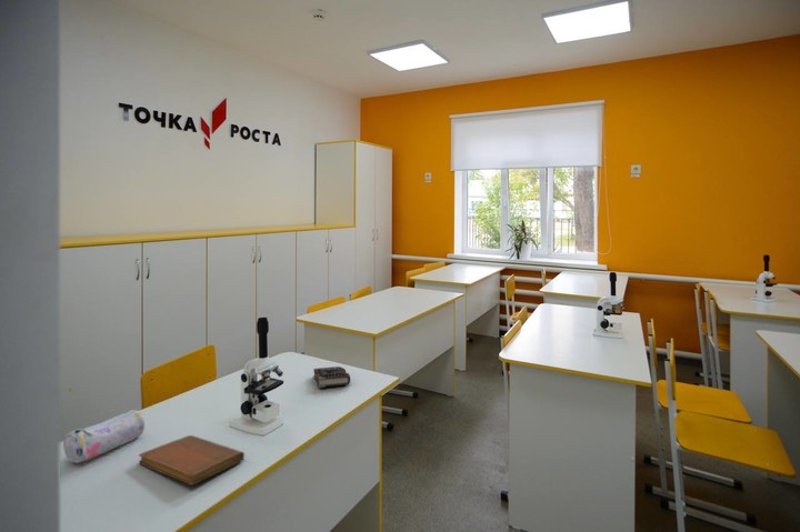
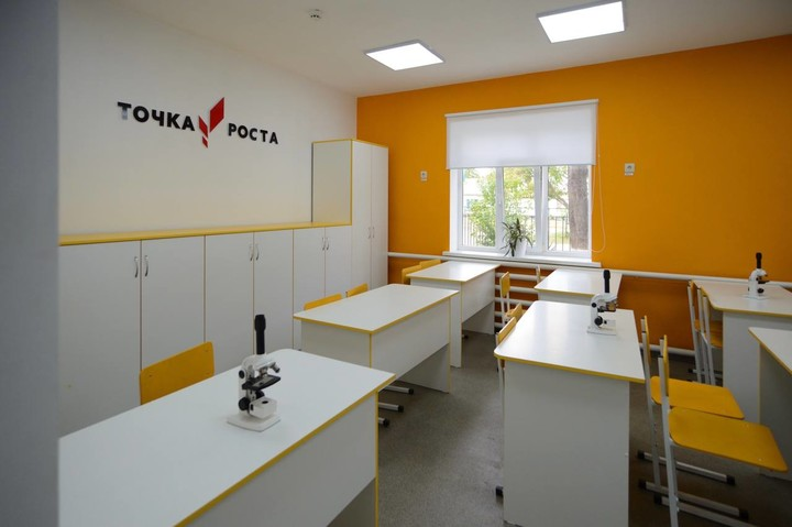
- book [312,365,351,389]
- pencil case [62,409,146,464]
- notebook [138,434,246,486]
